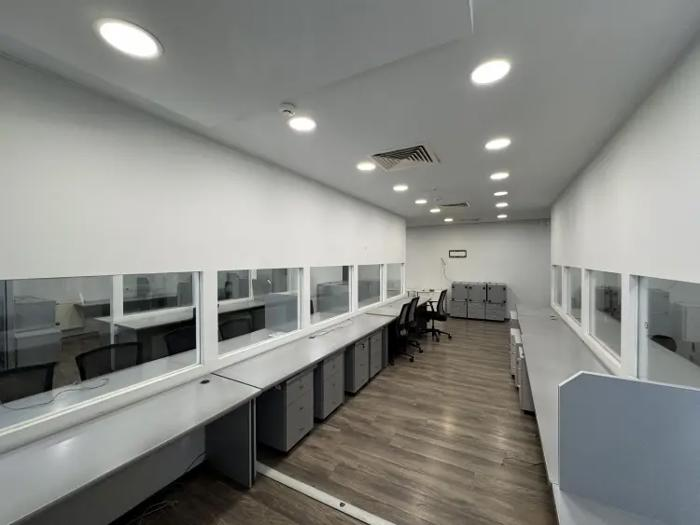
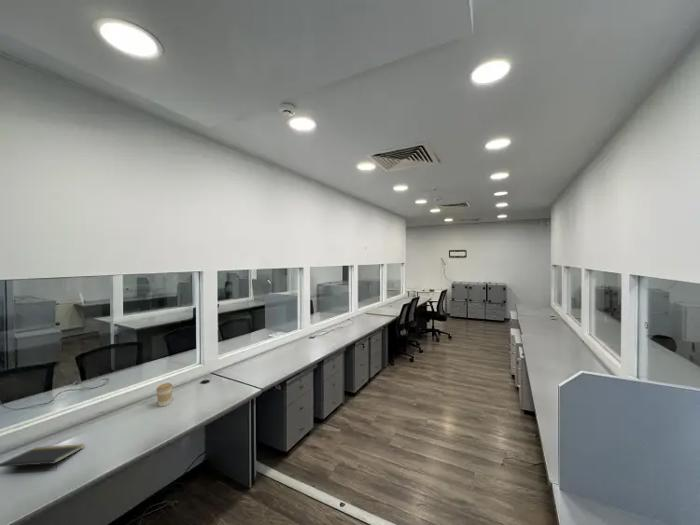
+ coffee cup [155,382,174,408]
+ notepad [0,443,86,471]
